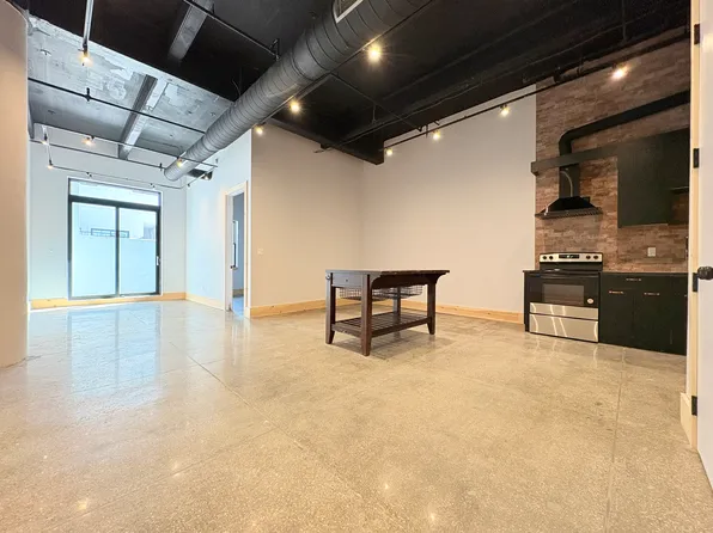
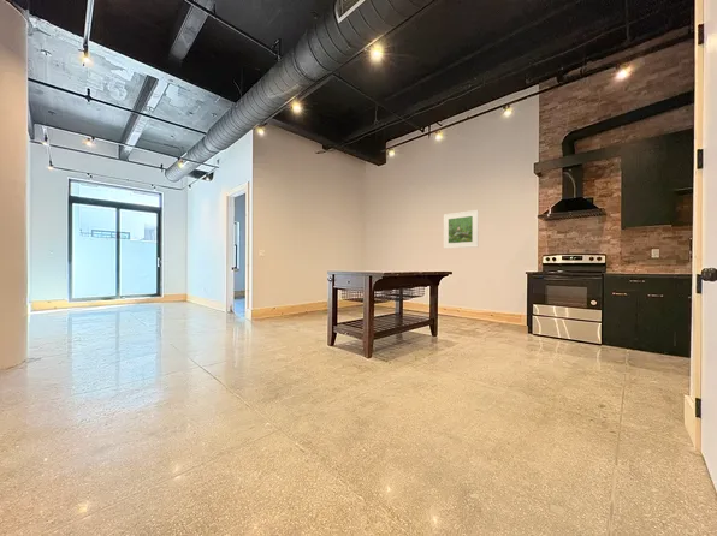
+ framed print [443,209,479,250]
